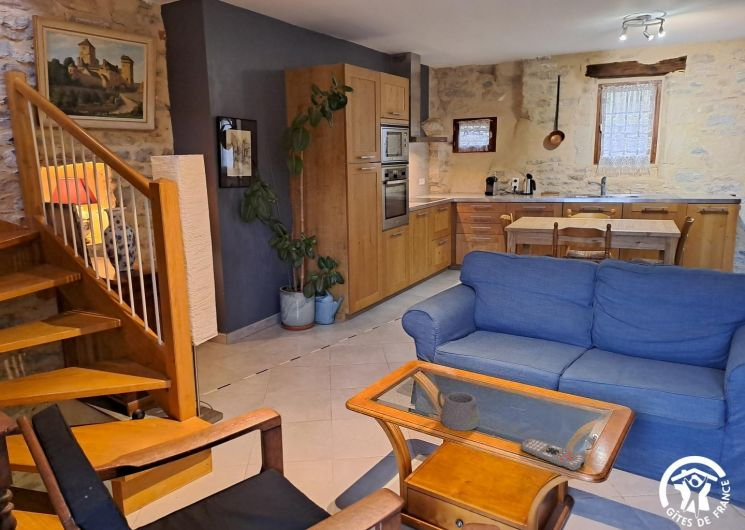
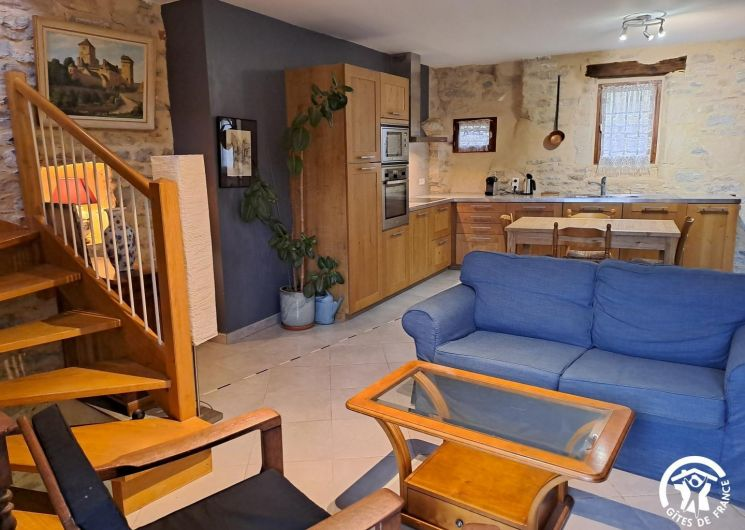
- remote control [520,438,587,472]
- mug [436,389,481,432]
